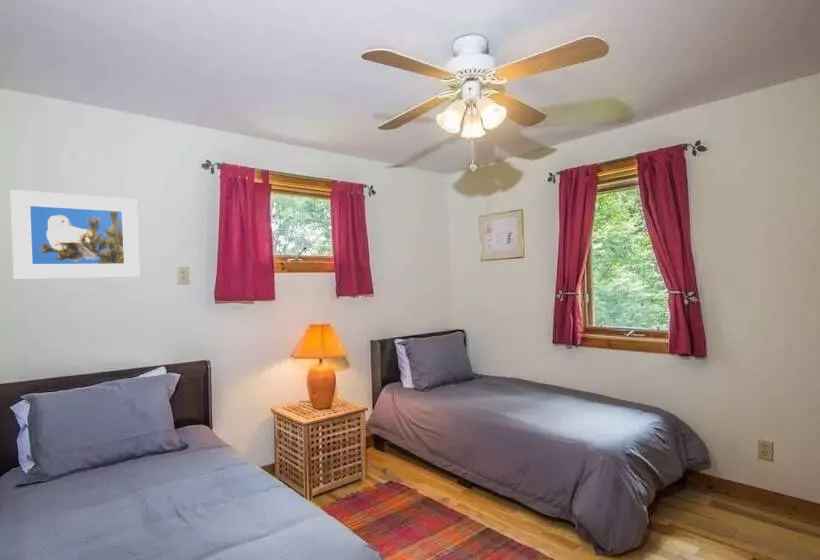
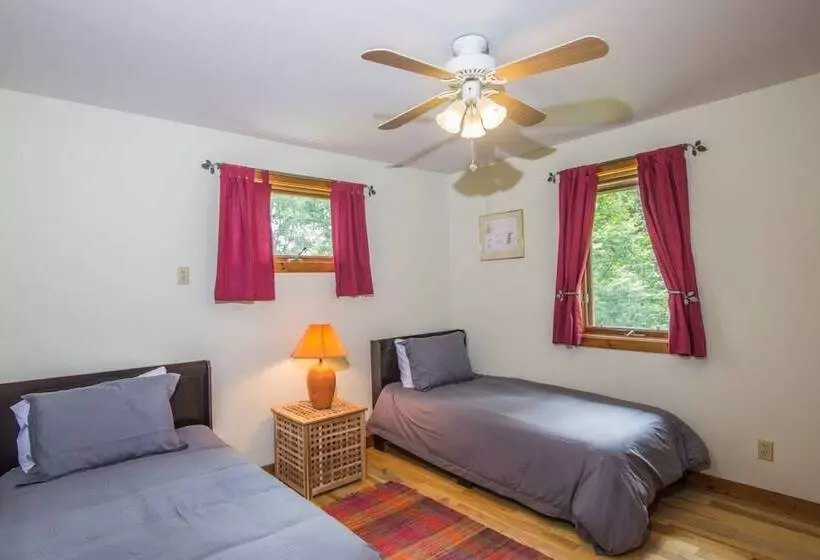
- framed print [9,189,141,280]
